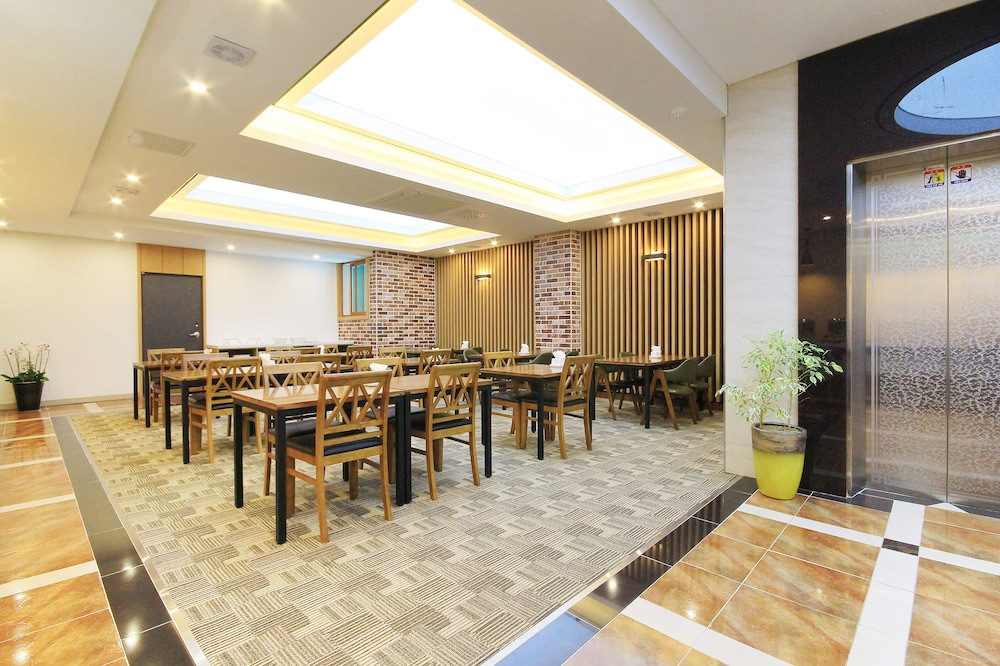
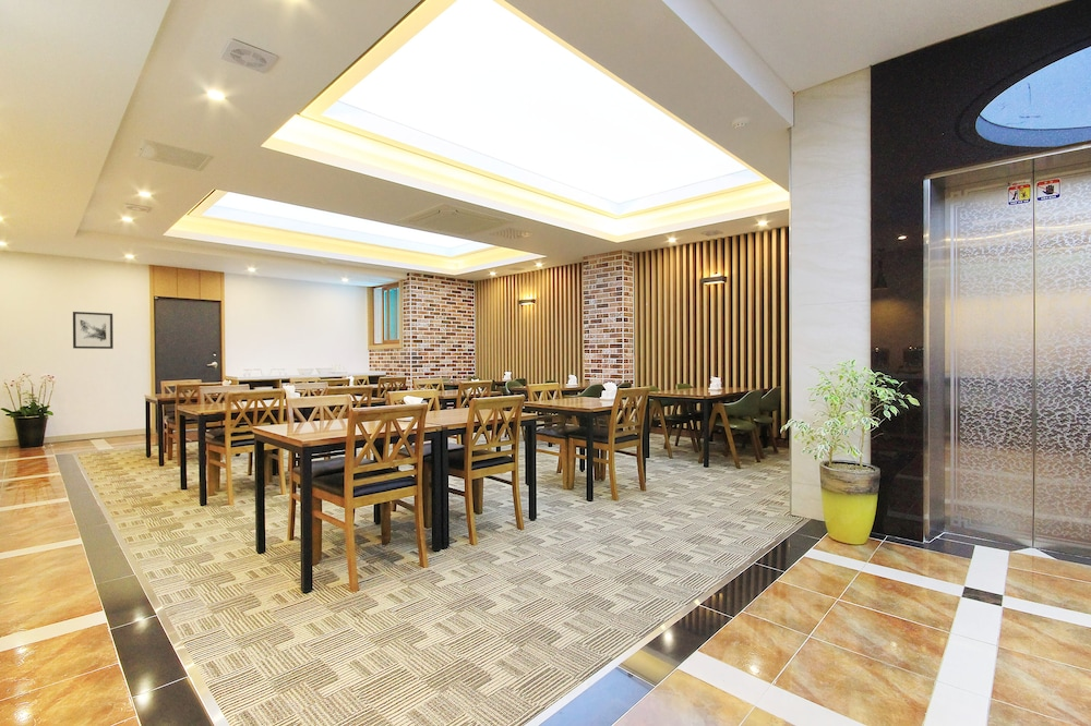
+ wall art [72,311,115,350]
